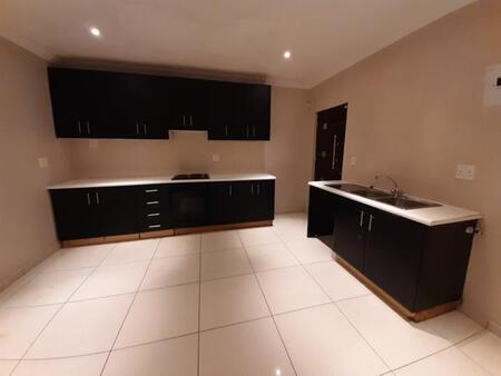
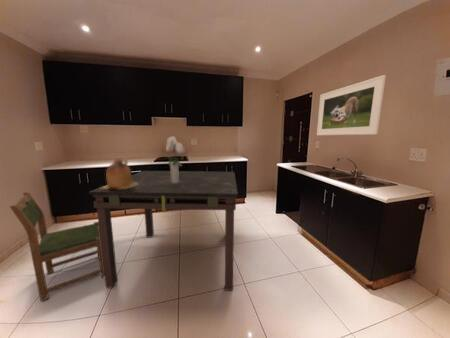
+ dining table [88,170,239,292]
+ ceramic jug [101,157,139,189]
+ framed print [316,74,387,136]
+ dining chair [9,191,105,303]
+ bouquet [165,135,186,183]
